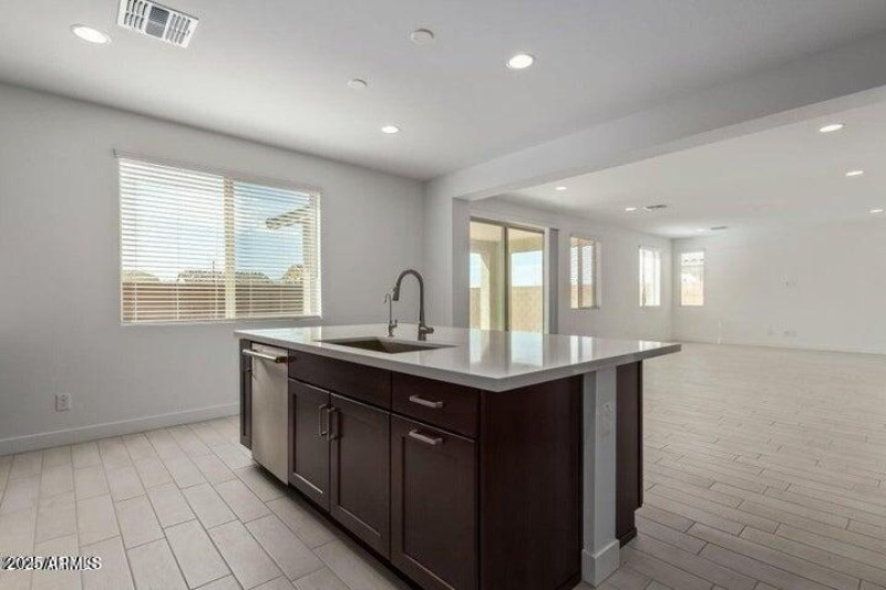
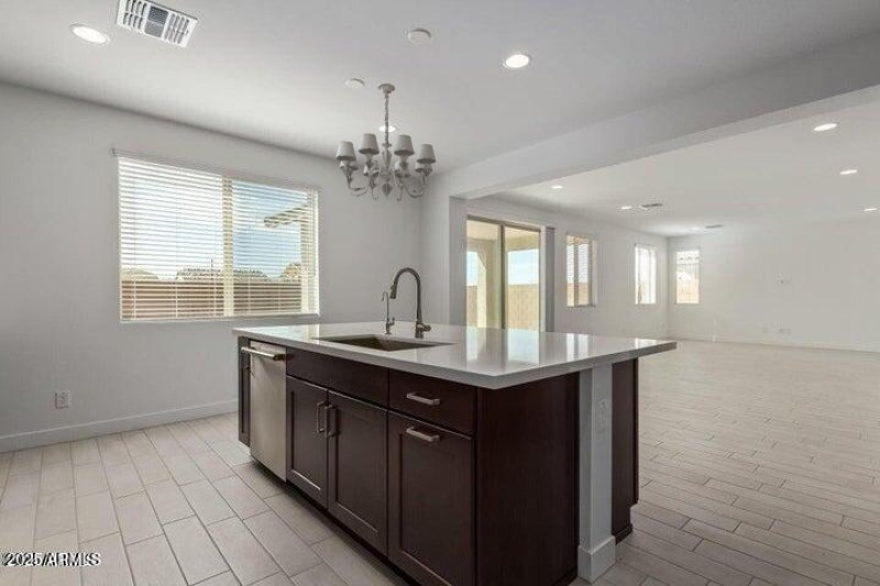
+ chandelier [336,82,437,202]
